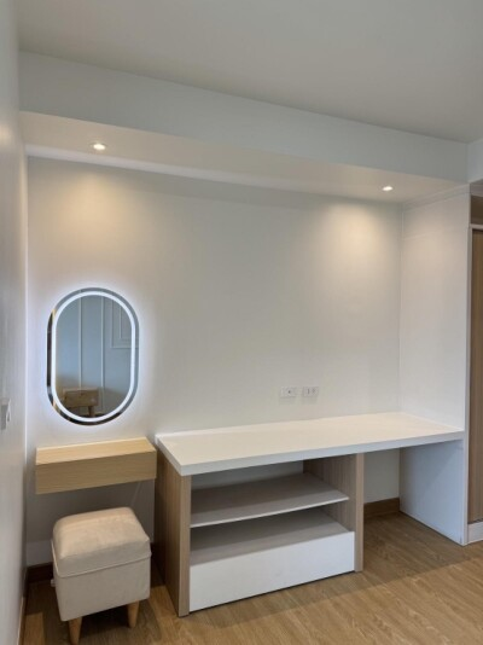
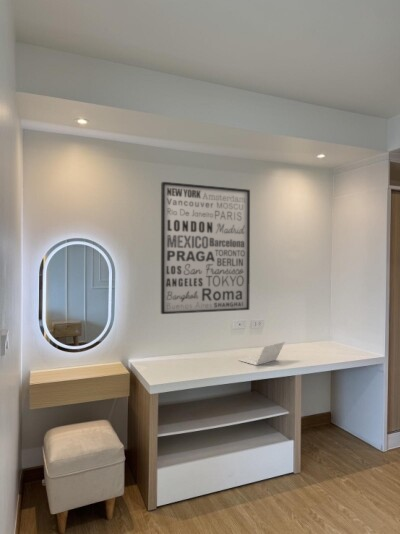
+ wall art [160,181,251,315]
+ laptop [238,341,286,366]
